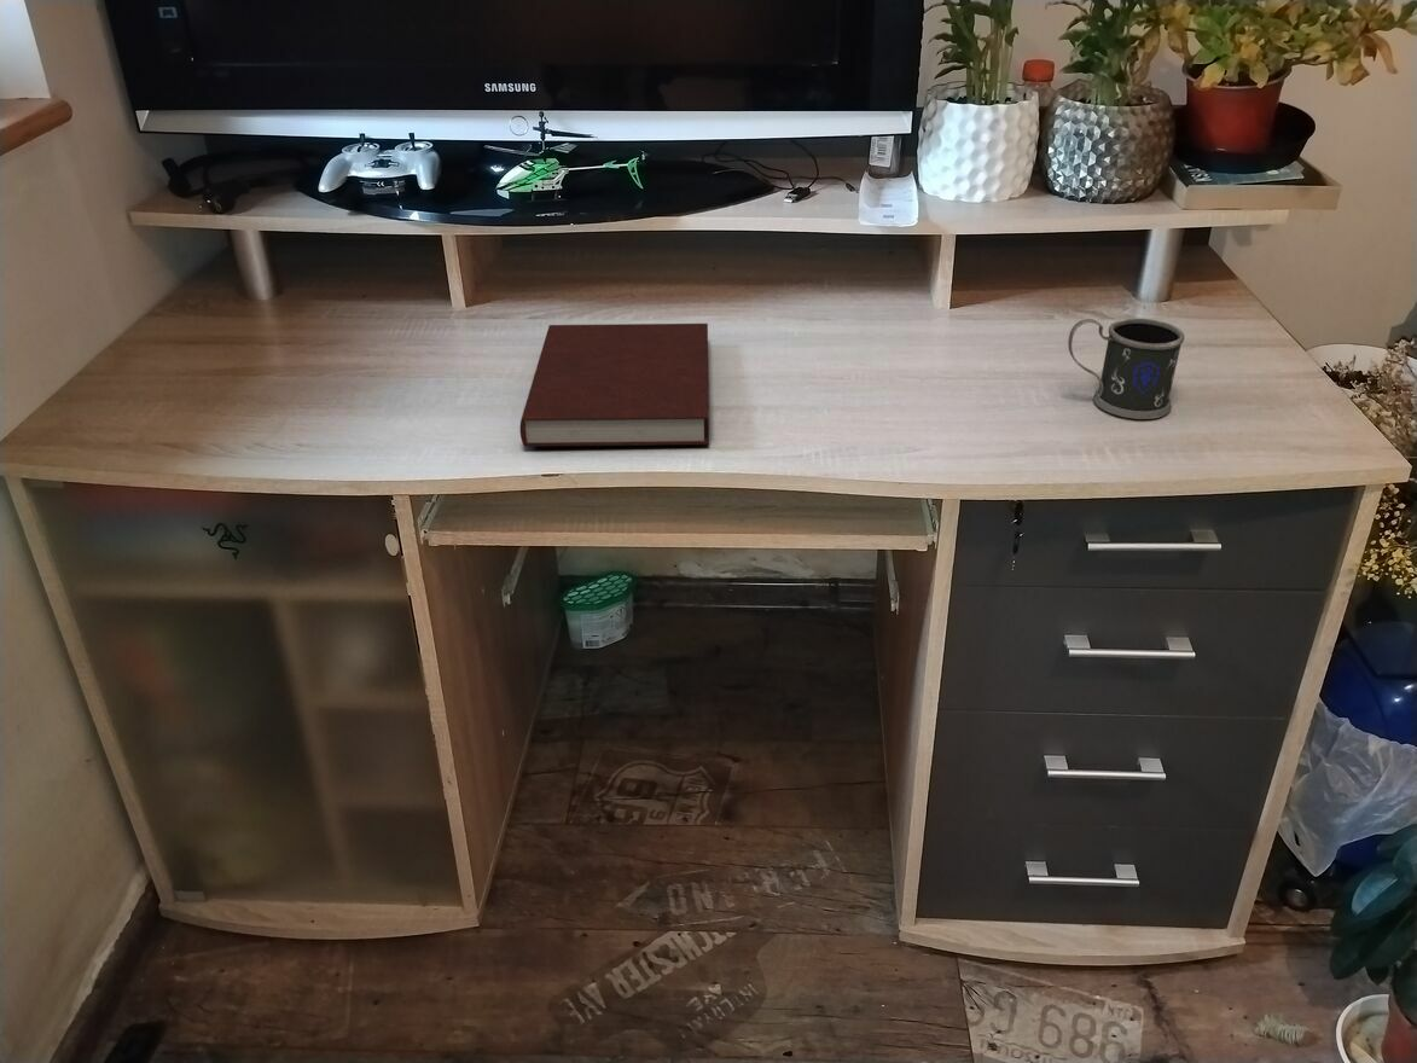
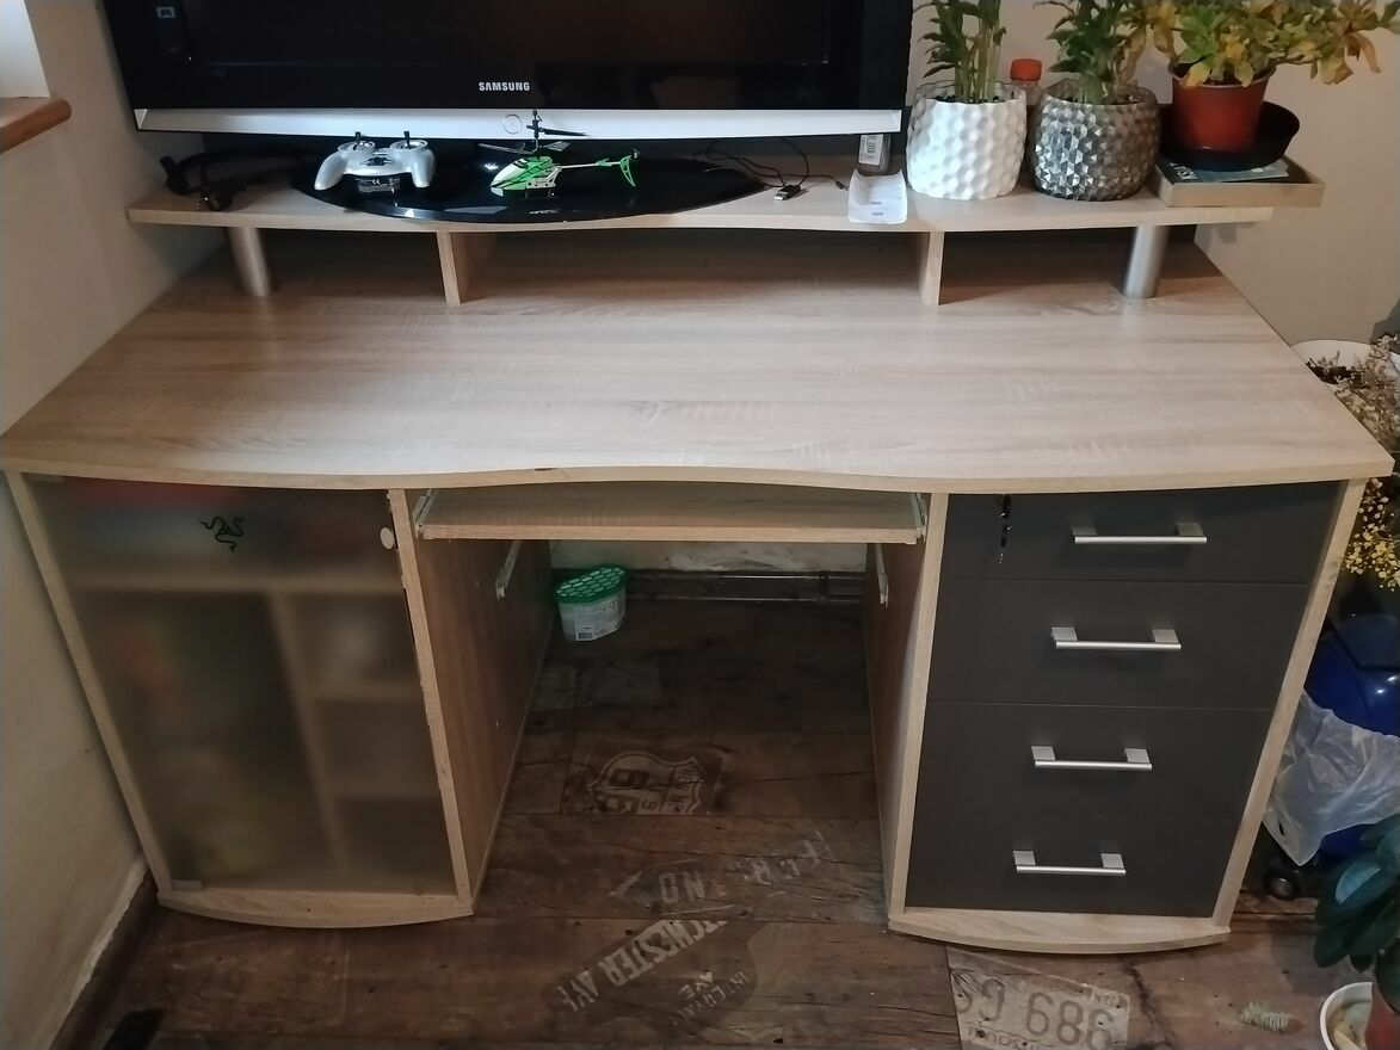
- notebook [519,323,710,448]
- mug [1067,318,1185,420]
